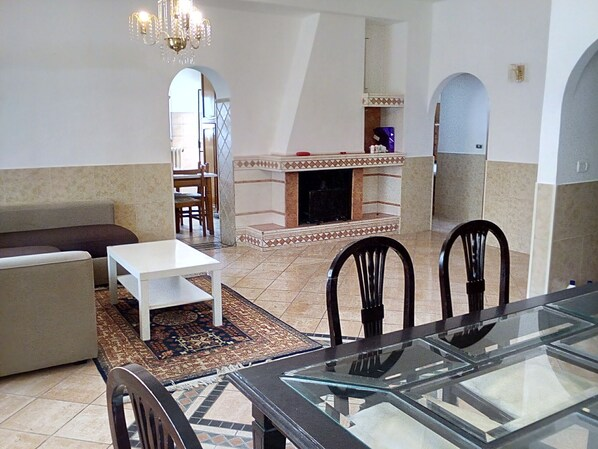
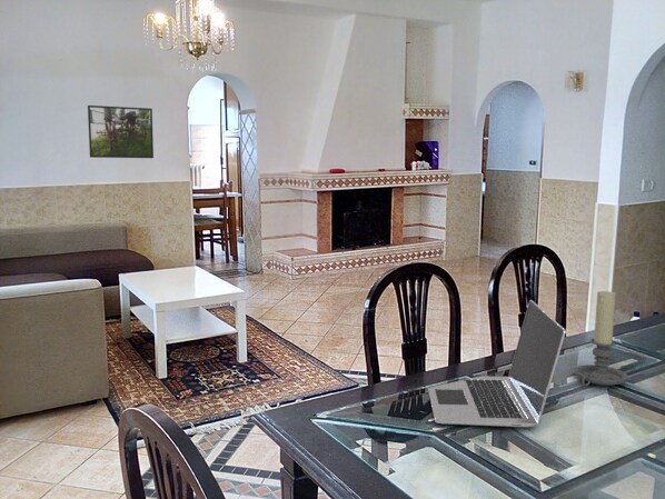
+ laptop [427,299,567,428]
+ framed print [87,104,155,159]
+ candle holder [574,289,629,388]
